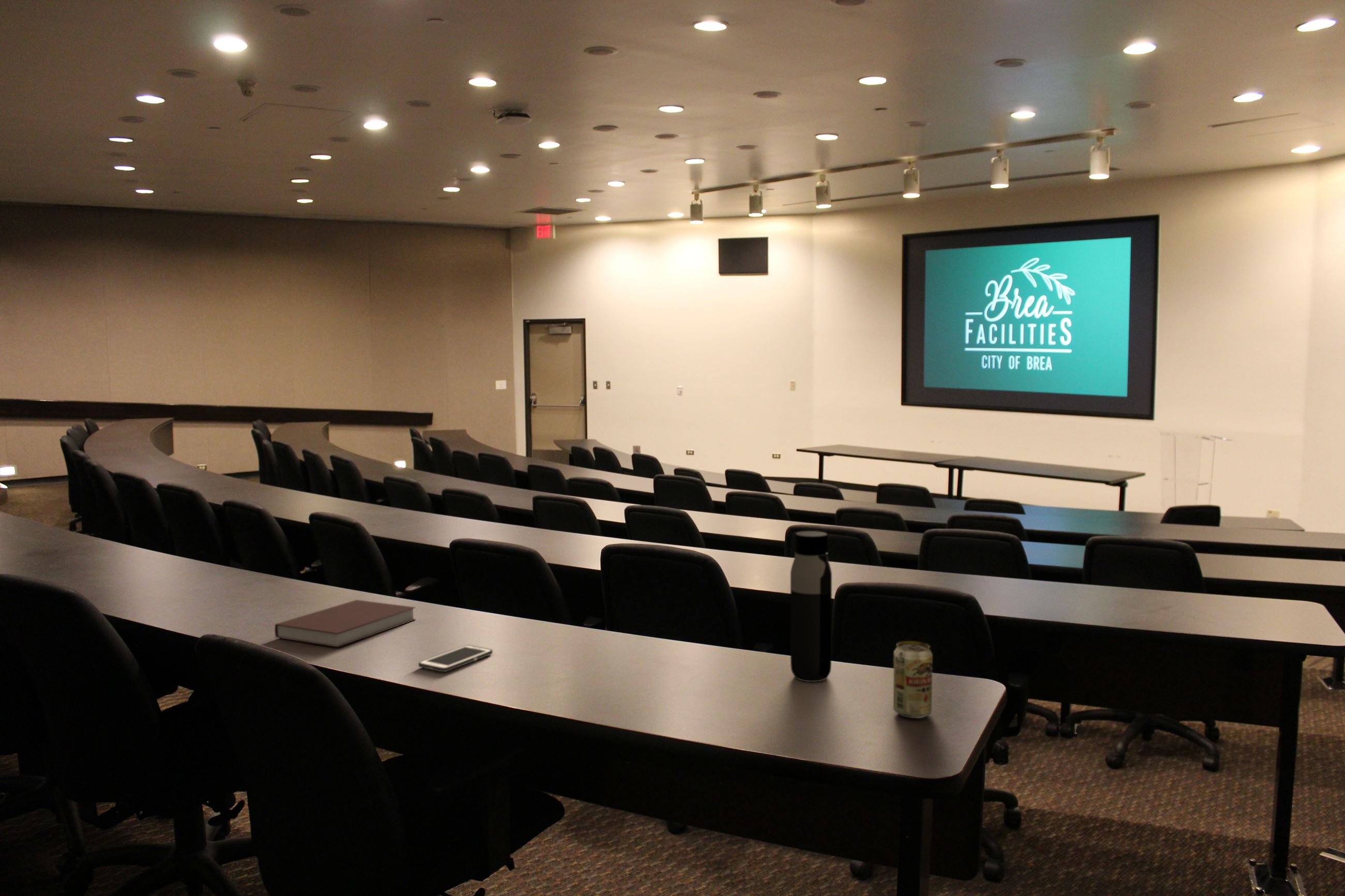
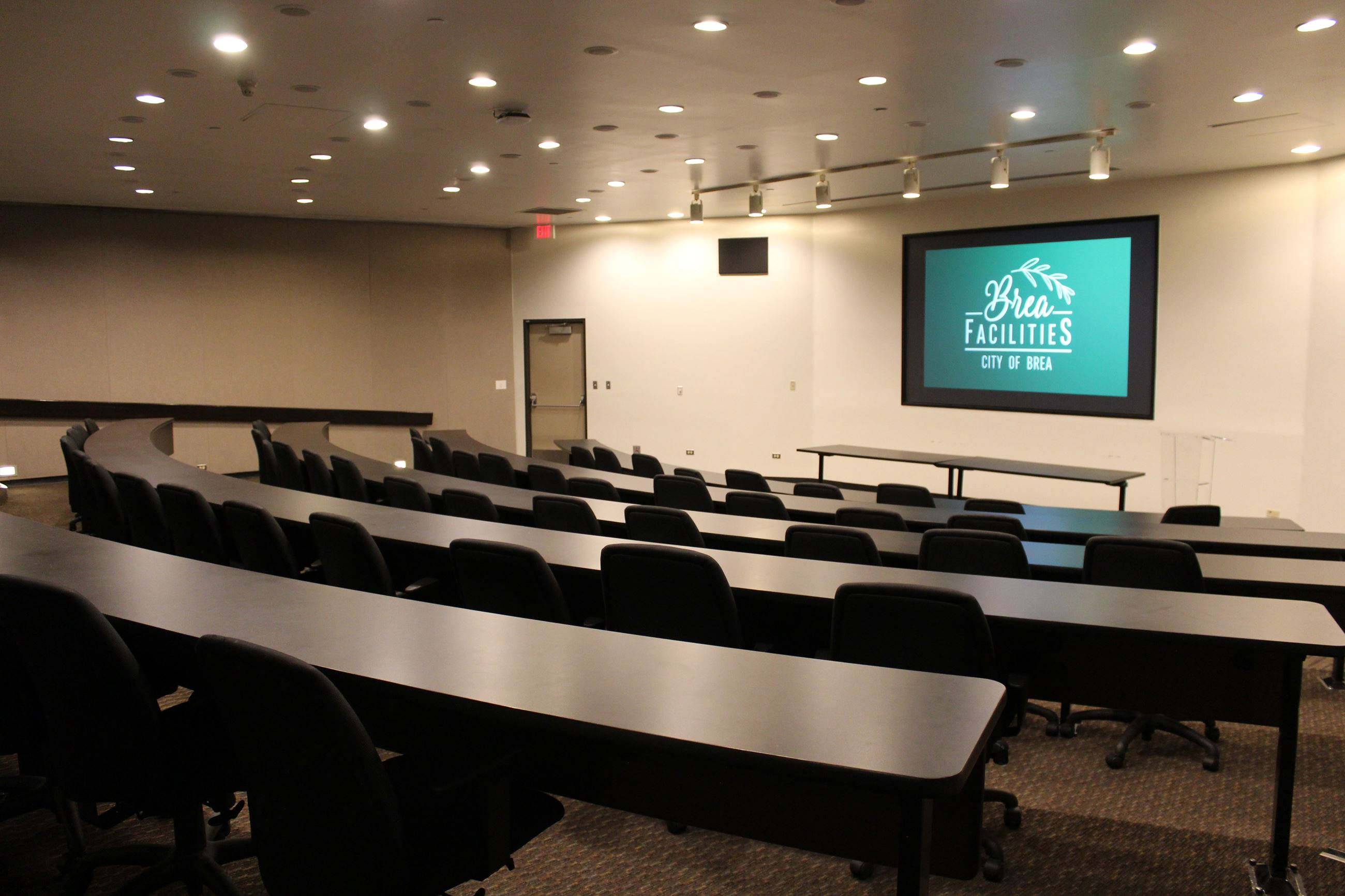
- beverage can [893,641,933,719]
- notebook [274,599,416,648]
- cell phone [418,645,493,673]
- water bottle [790,530,832,682]
